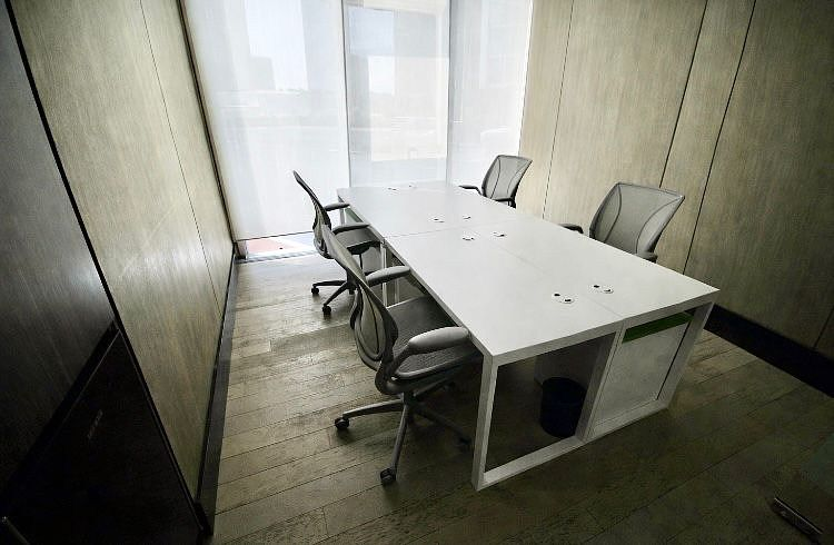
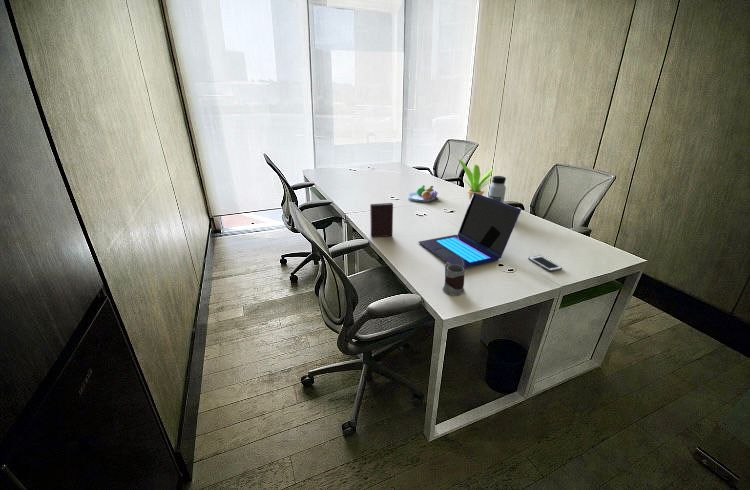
+ mug [442,262,465,296]
+ fruit bowl [406,184,439,203]
+ laptop [418,193,522,269]
+ potted plant [457,157,494,202]
+ book [369,202,394,238]
+ water bottle [488,175,507,203]
+ cell phone [527,255,563,273]
